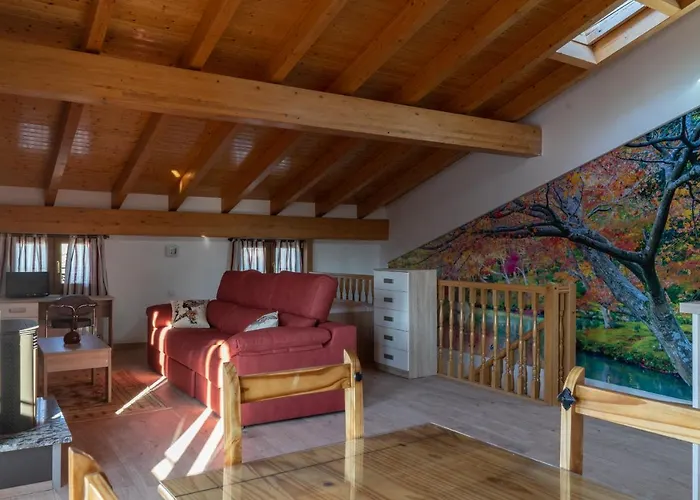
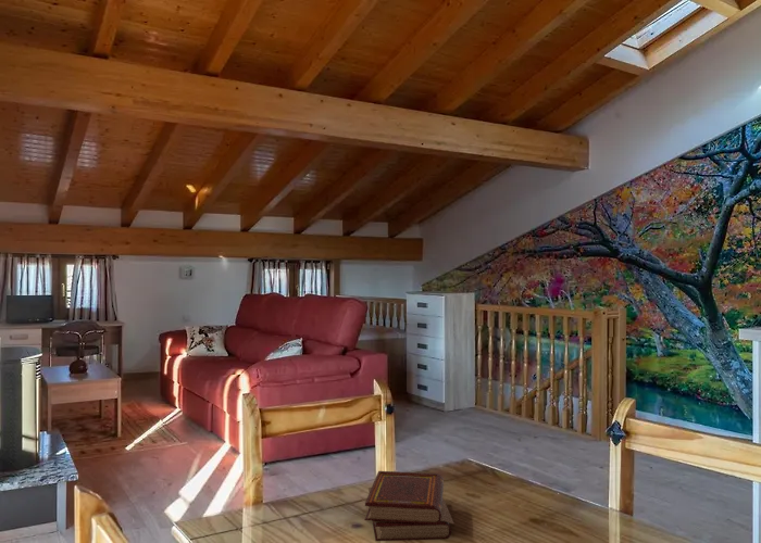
+ book set [364,470,456,542]
